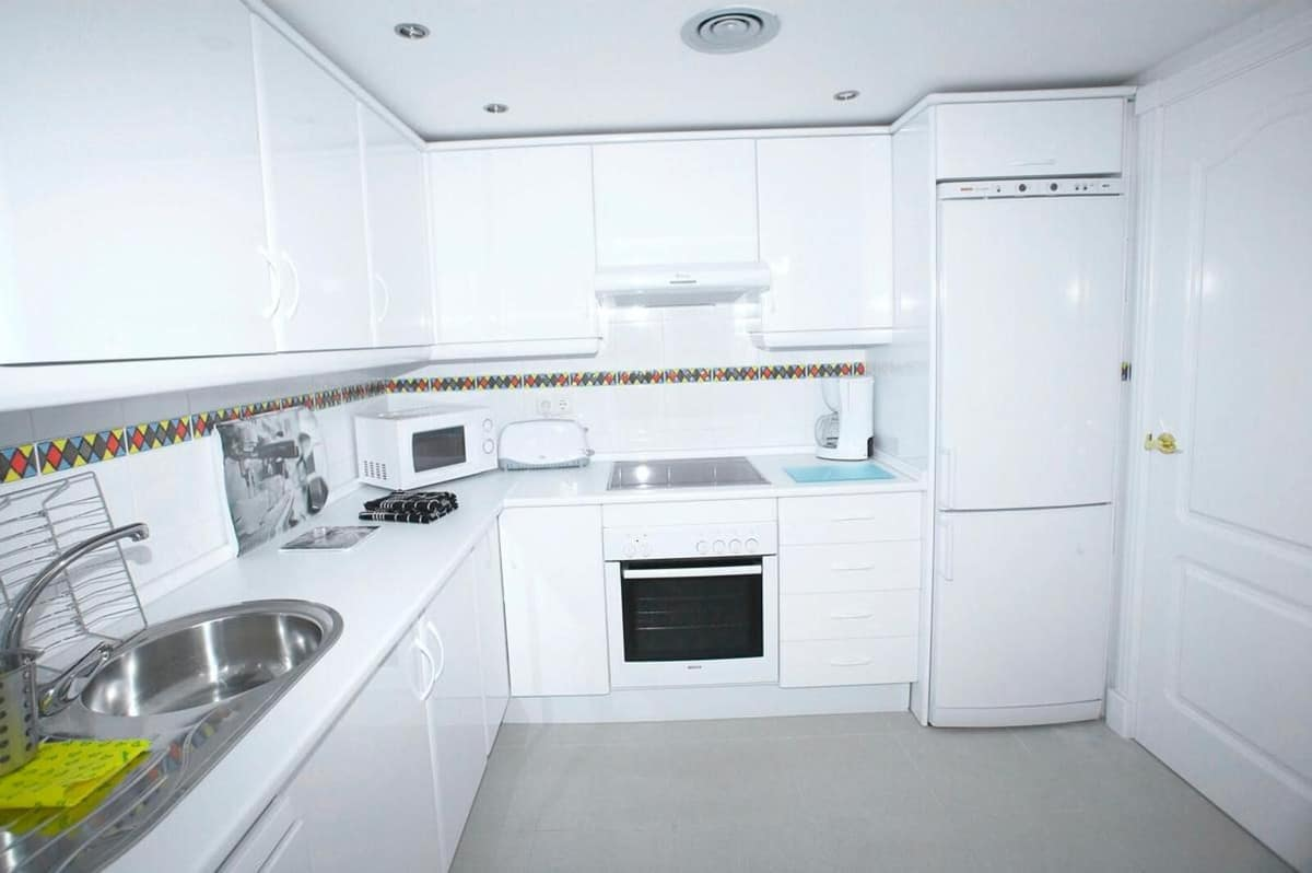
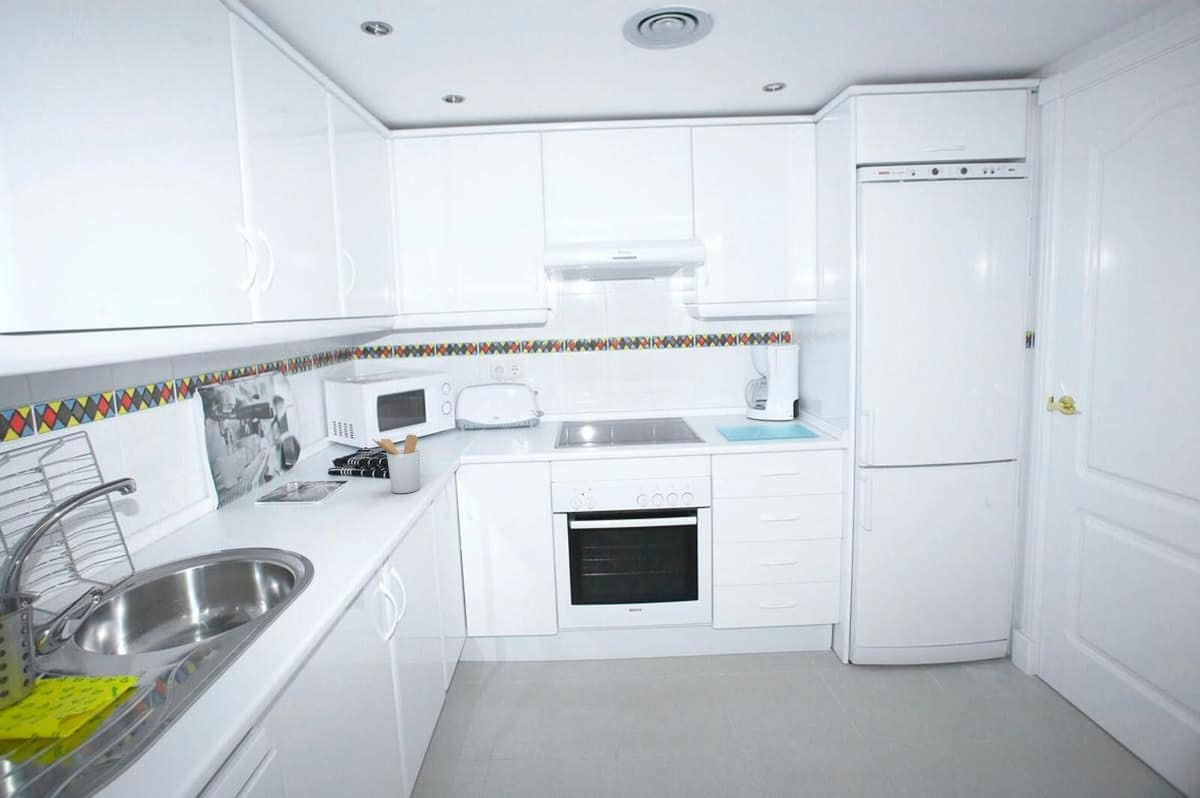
+ utensil holder [371,433,421,494]
